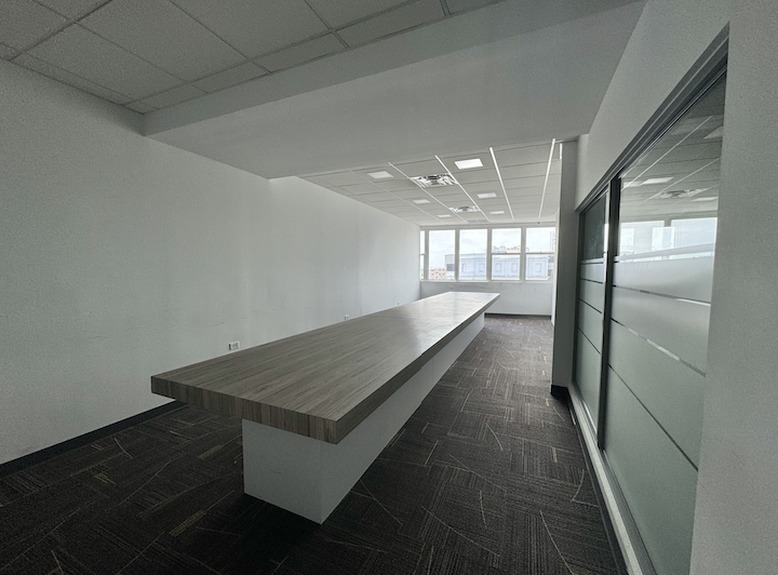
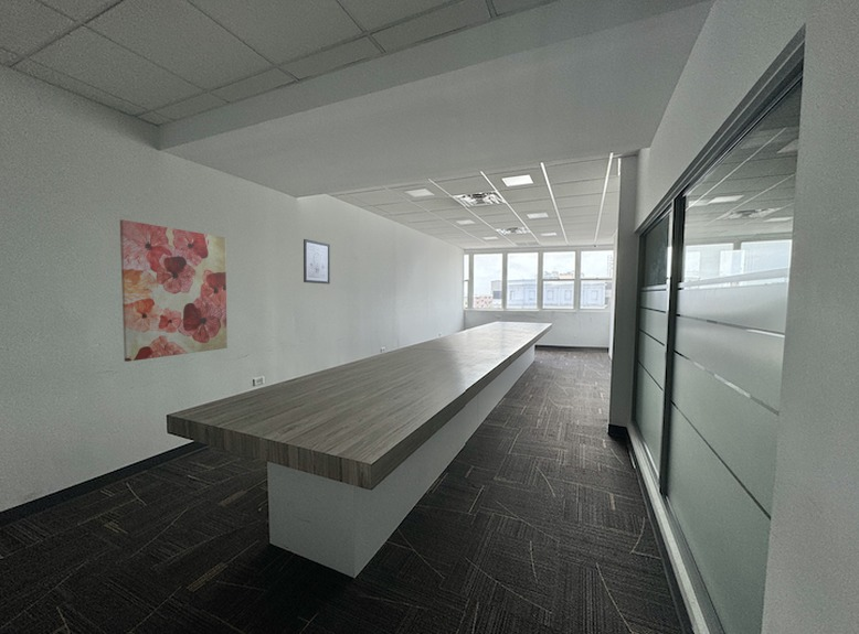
+ wall art [303,238,331,284]
+ wall art [119,218,229,363]
